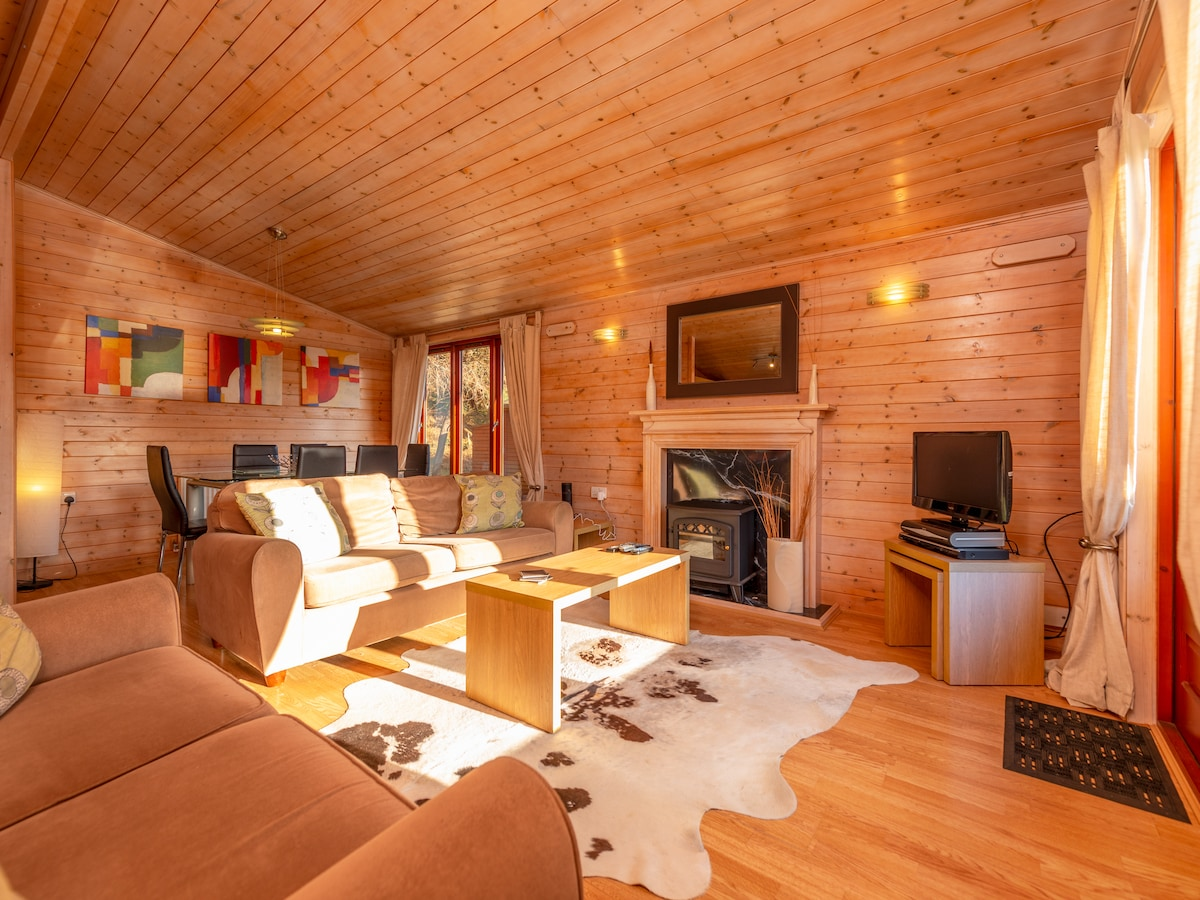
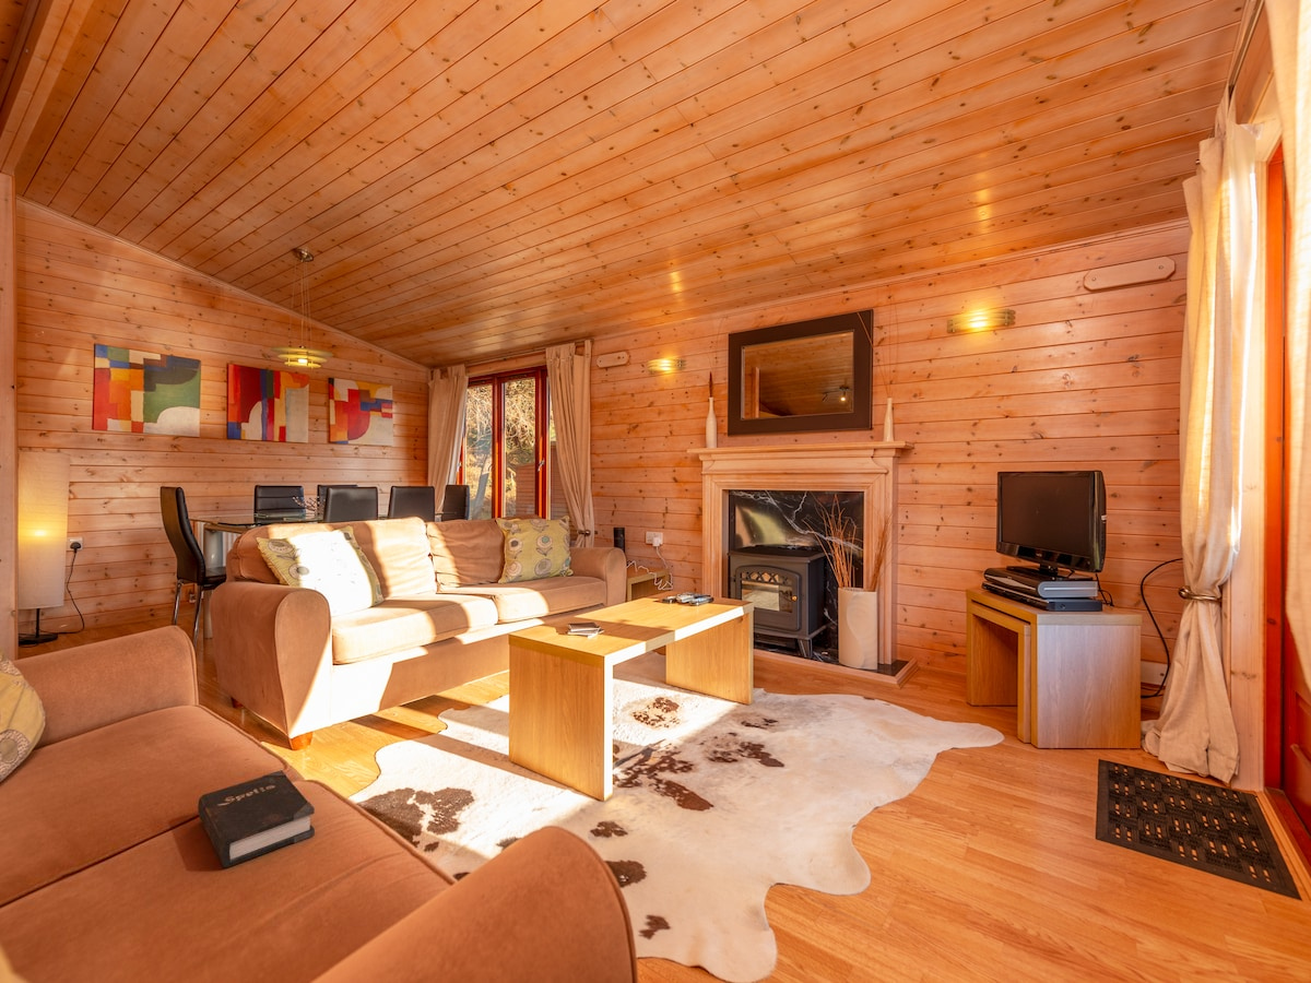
+ hardback book [197,769,316,868]
